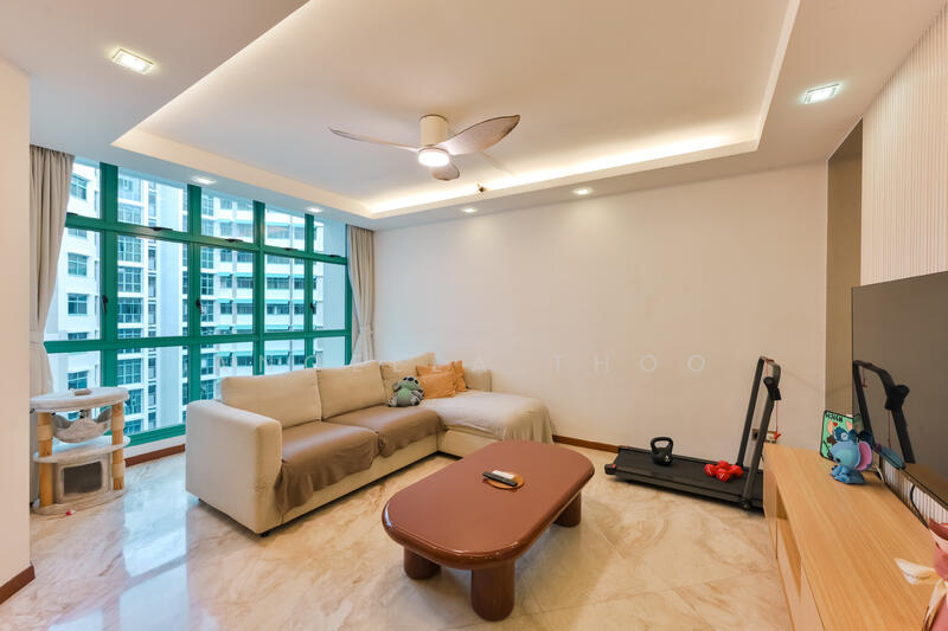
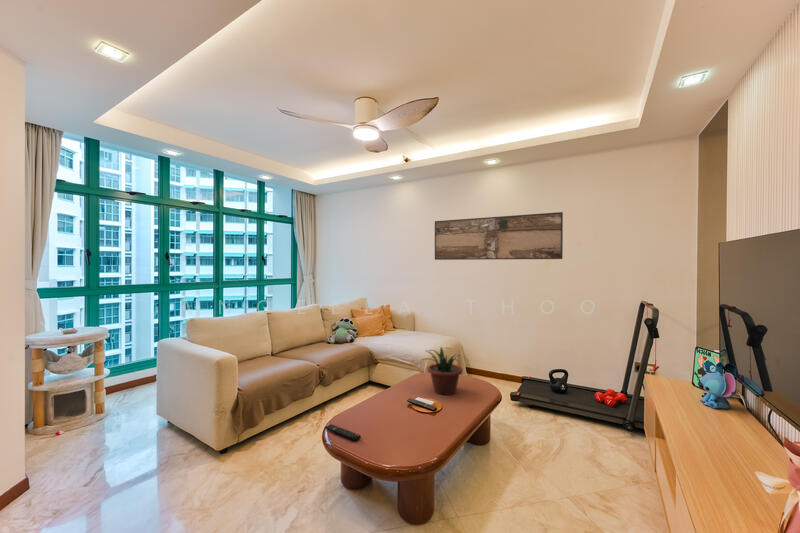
+ remote control [324,423,362,441]
+ potted plant [420,346,463,396]
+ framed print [434,211,564,261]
